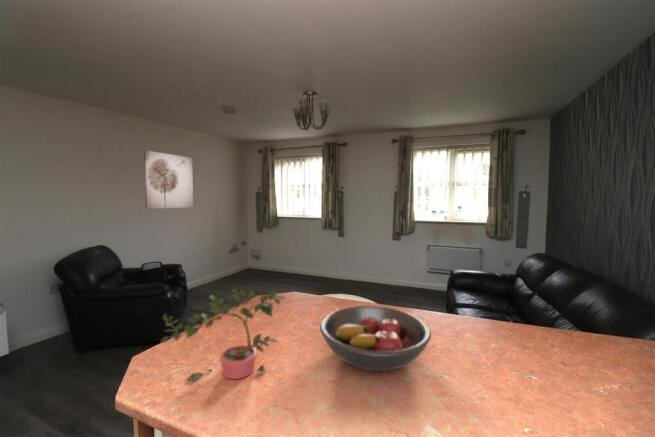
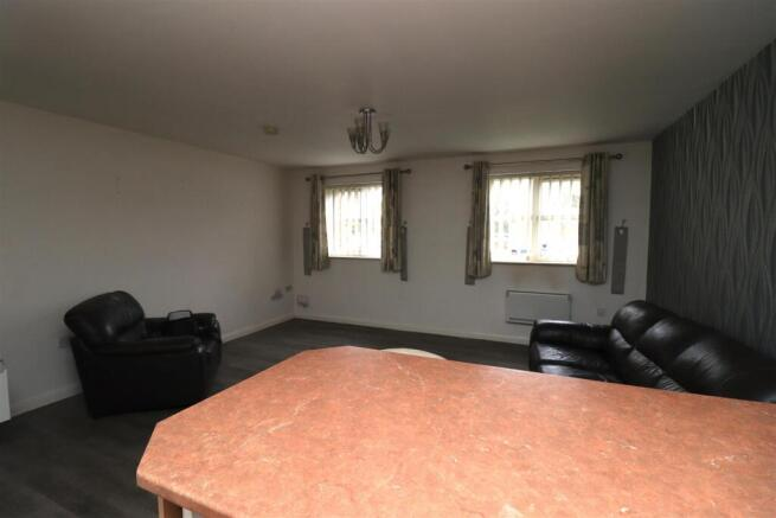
- wall art [143,149,194,210]
- fruit bowl [319,305,432,372]
- potted plant [159,286,288,382]
